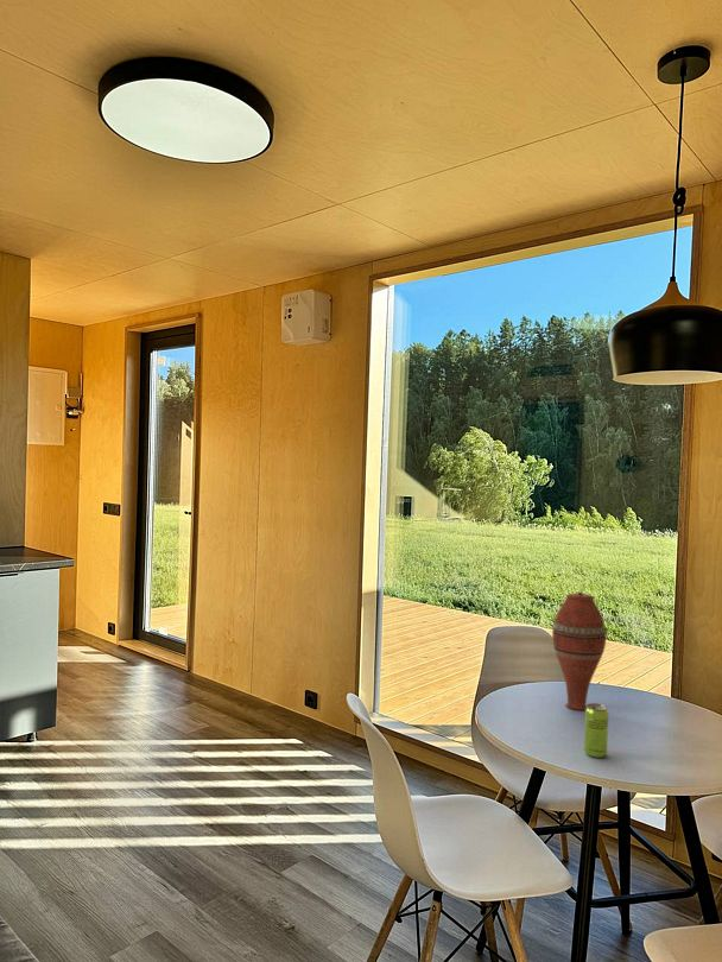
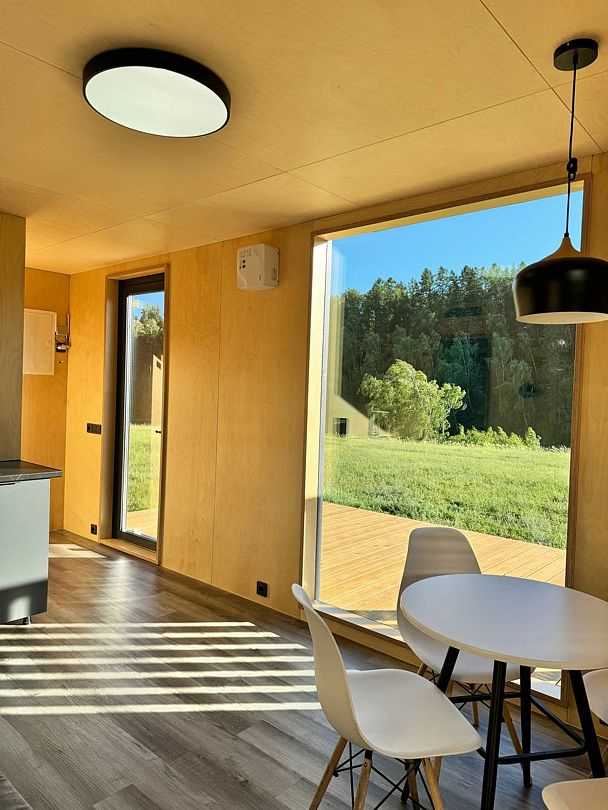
- beverage can [583,702,609,759]
- vase [551,590,607,711]
